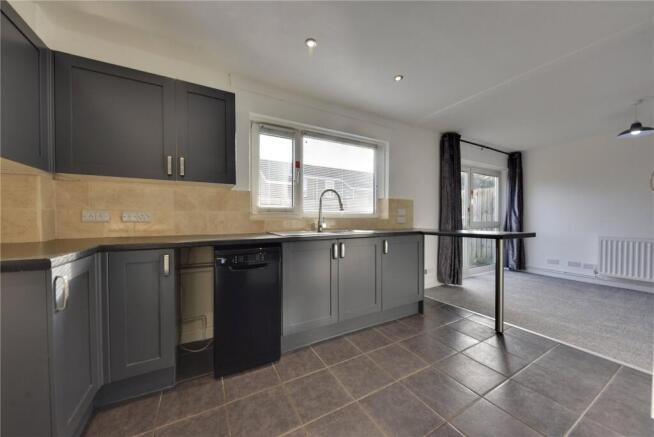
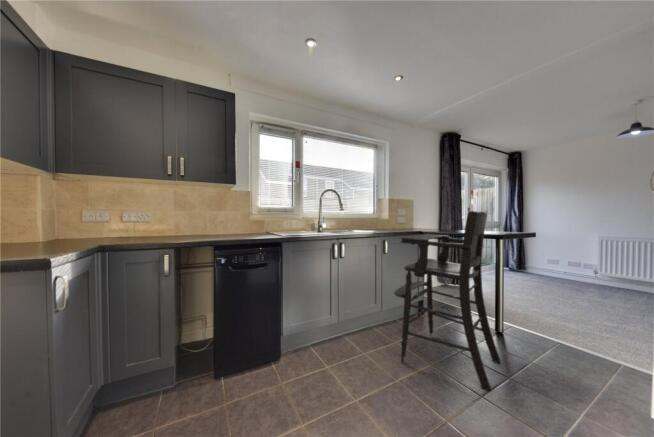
+ children's high chair [393,210,502,392]
